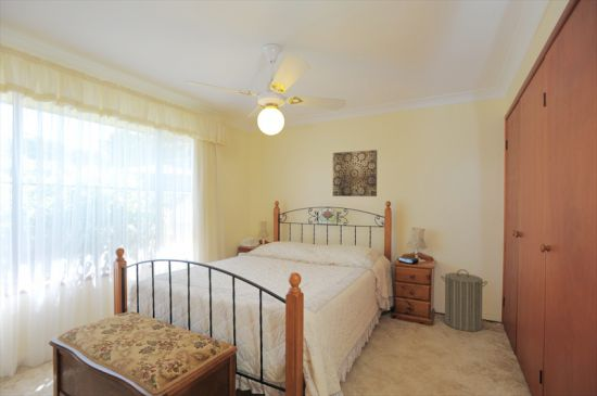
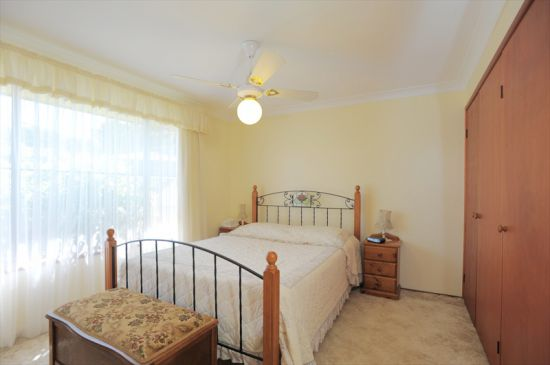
- wall art [332,149,378,197]
- laundry hamper [440,268,488,333]
